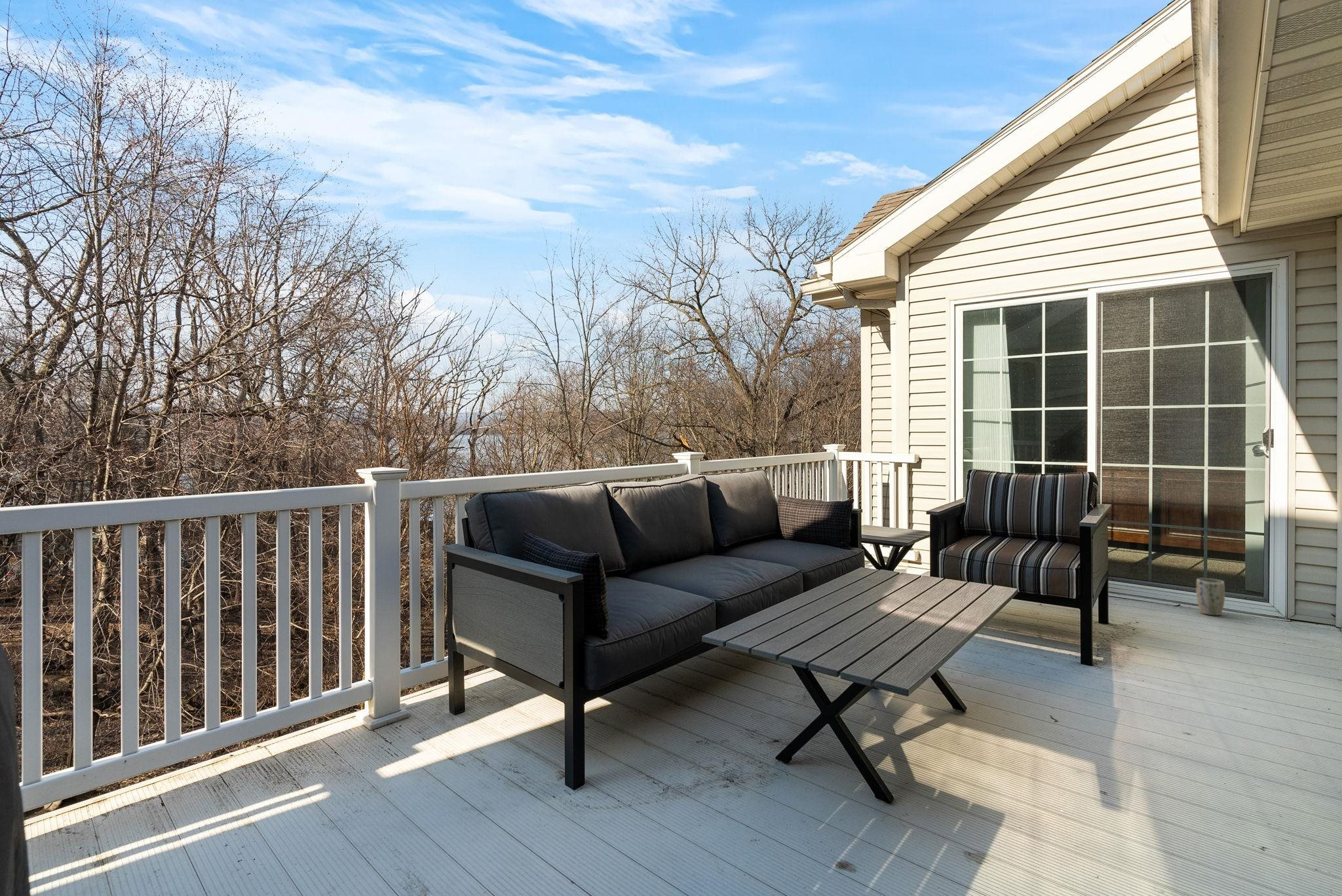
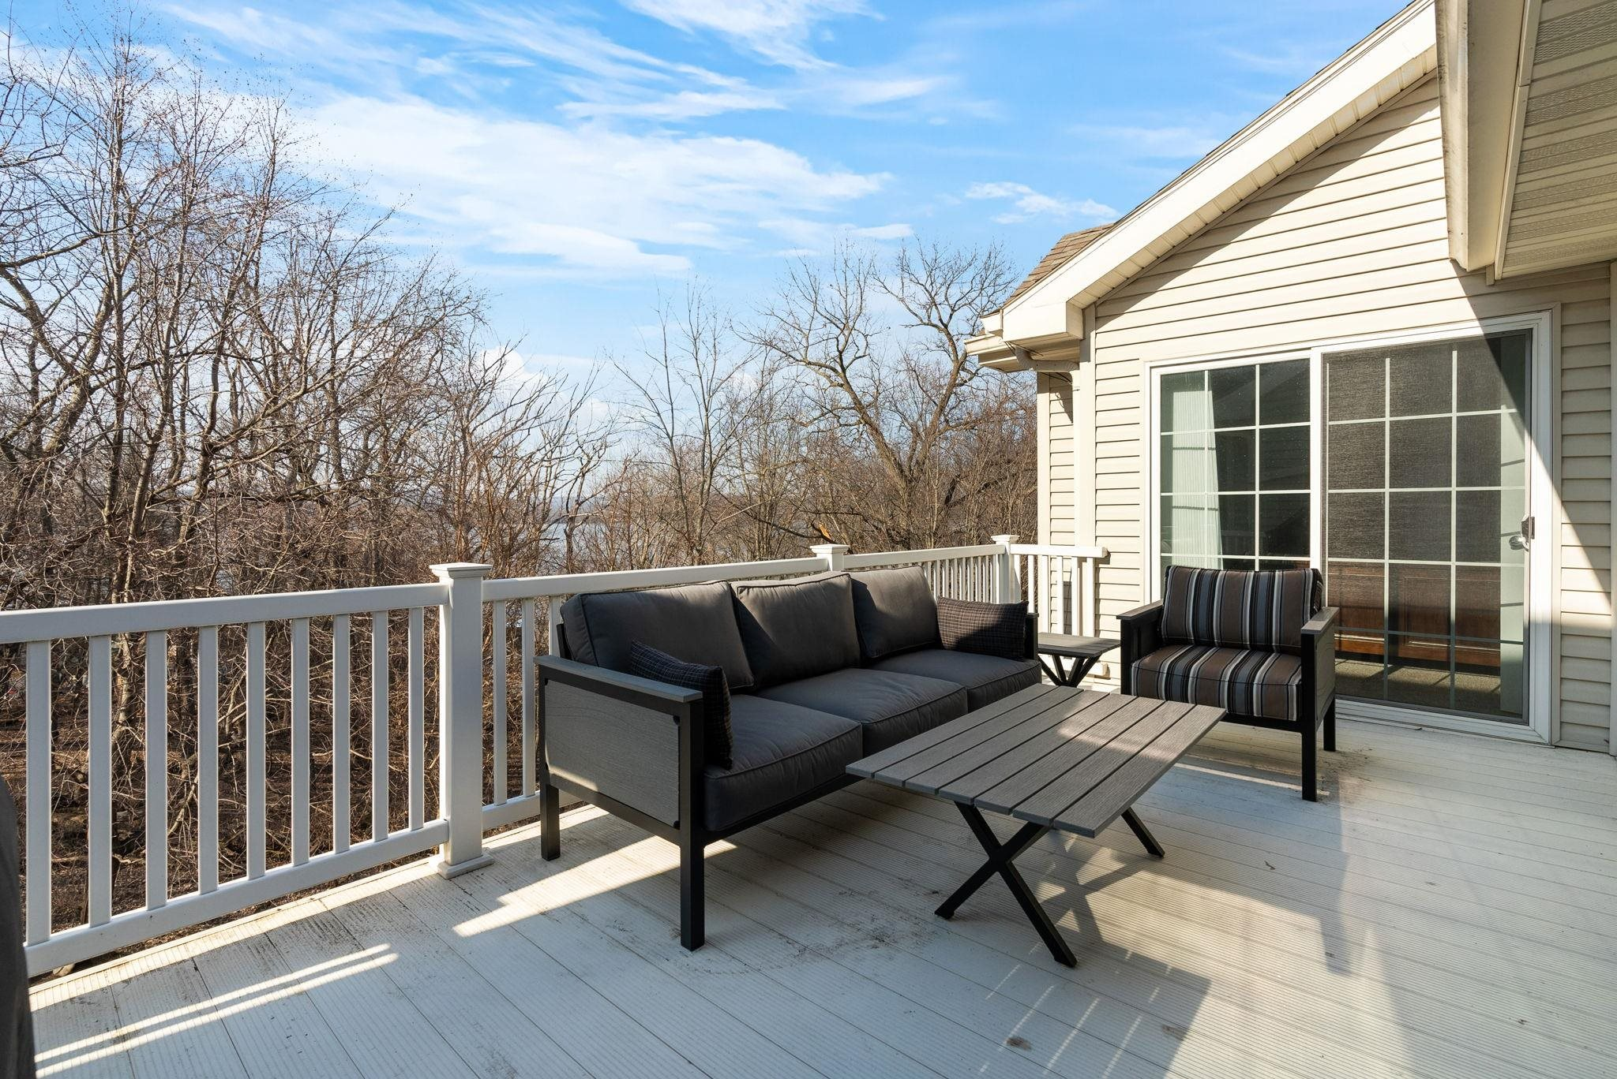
- plant pot [1196,578,1225,616]
